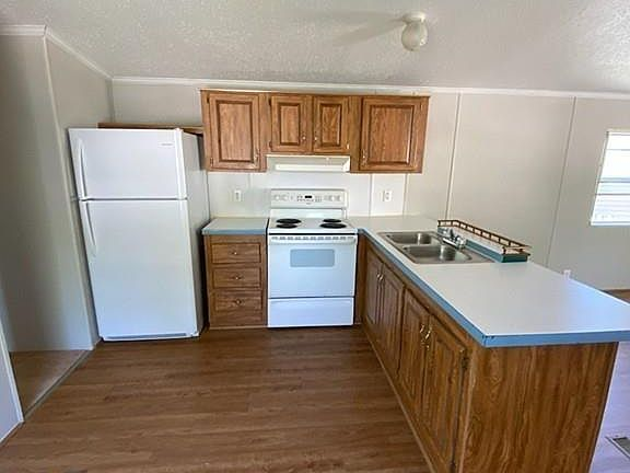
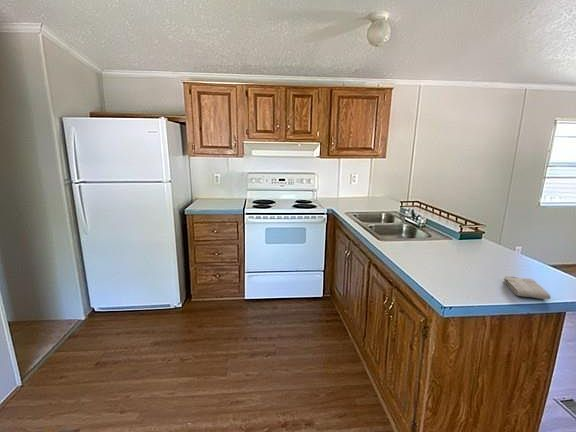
+ washcloth [503,275,551,300]
